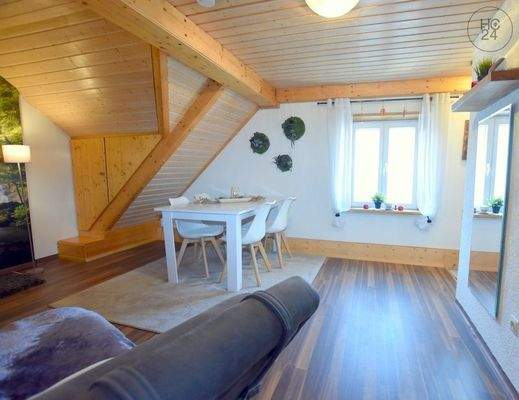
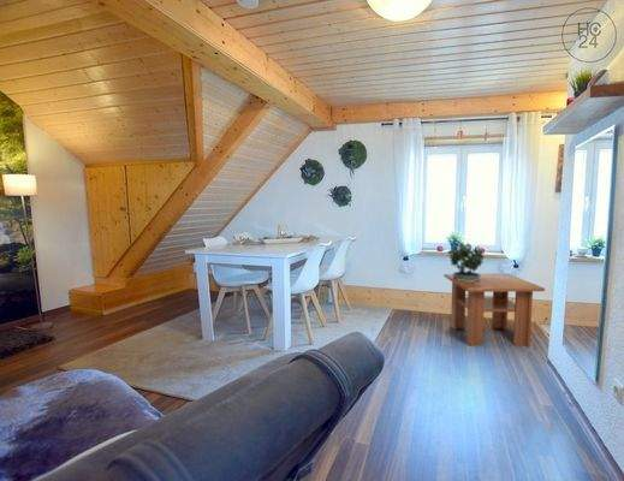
+ coffee table [442,272,546,348]
+ potted plant [446,238,486,281]
